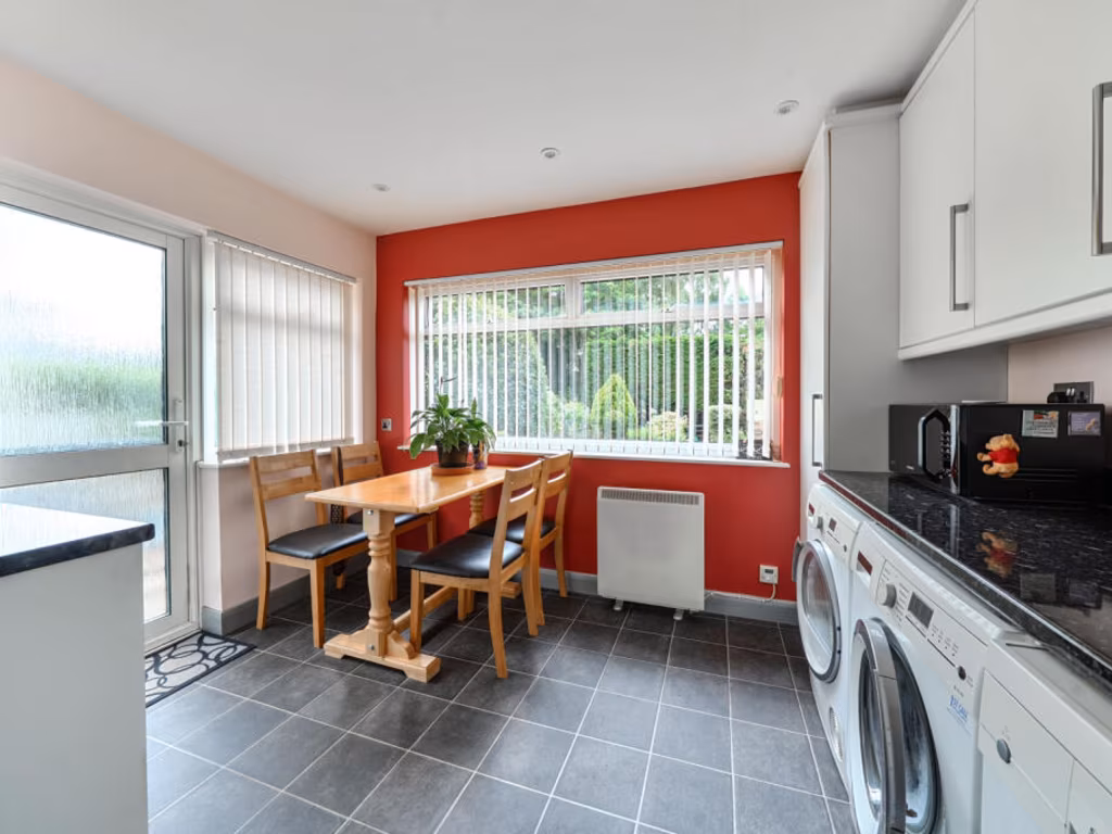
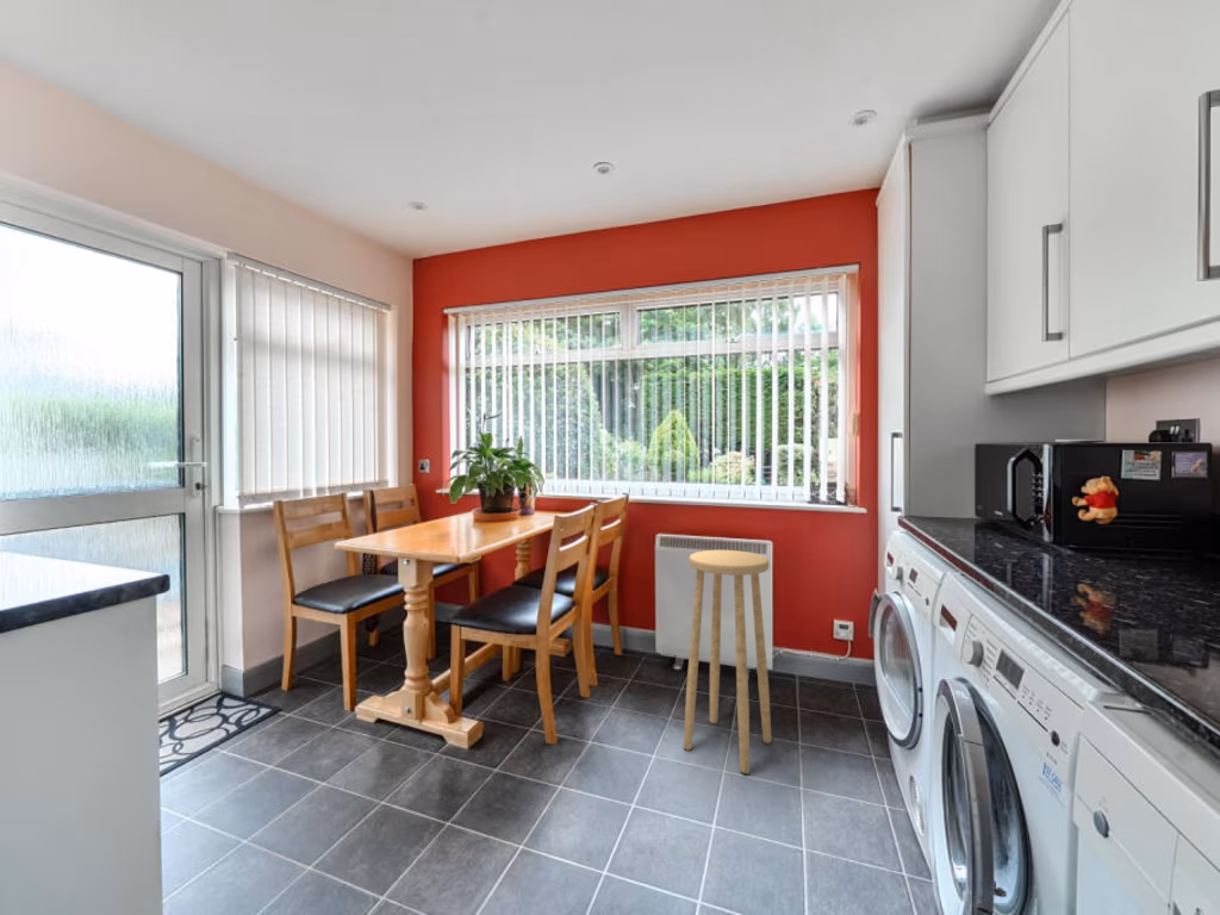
+ stool [683,549,772,774]
